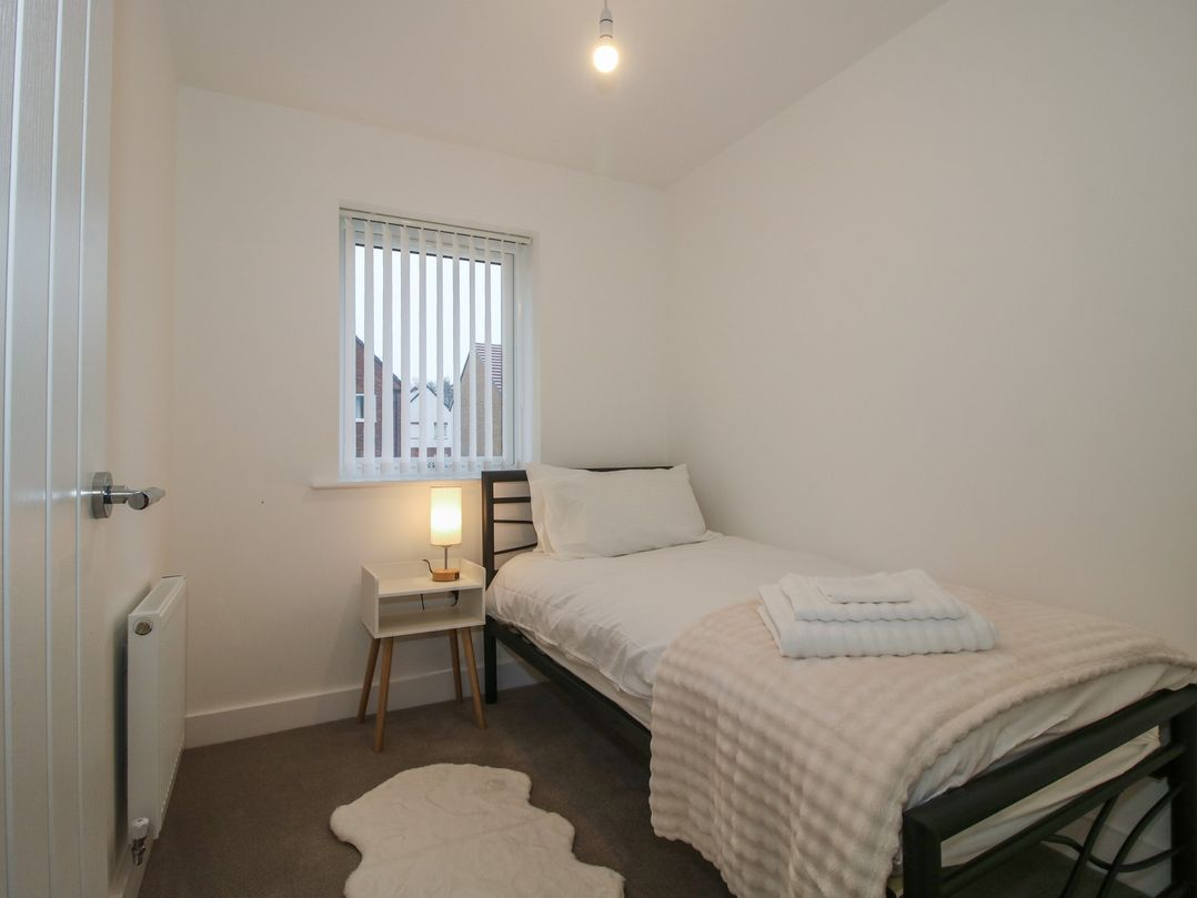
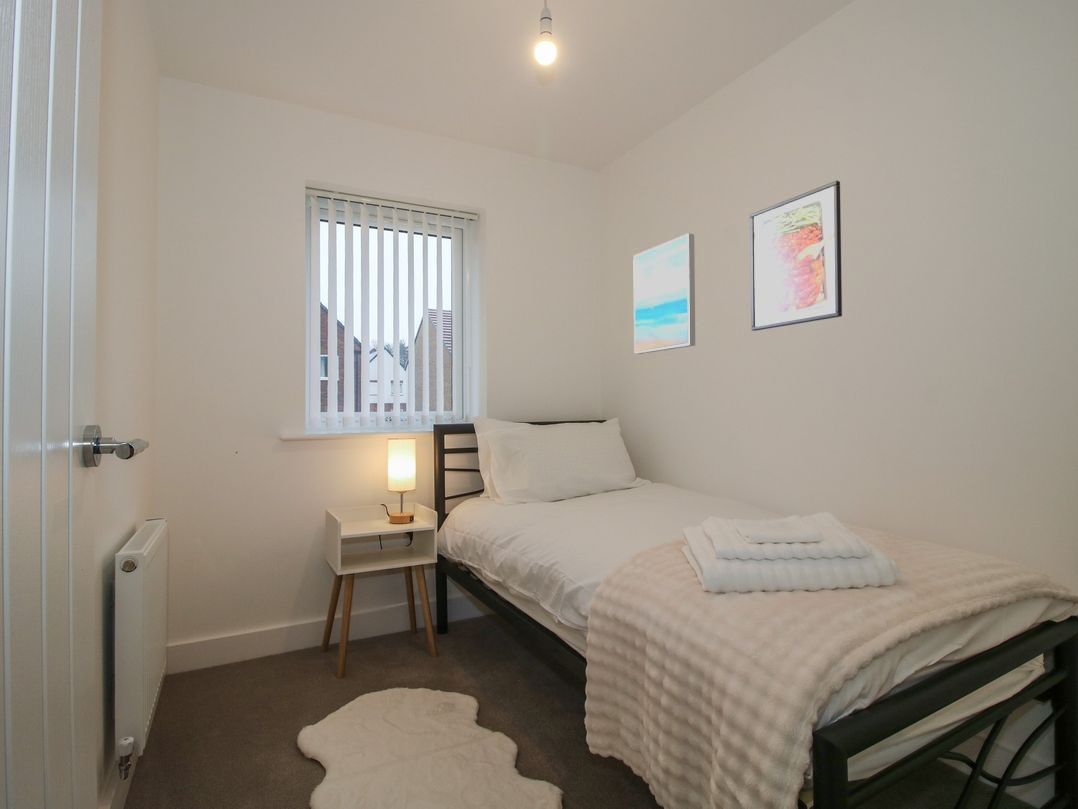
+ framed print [749,180,843,332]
+ wall art [632,232,696,355]
